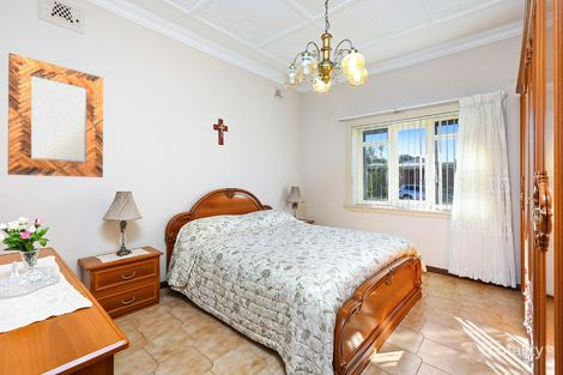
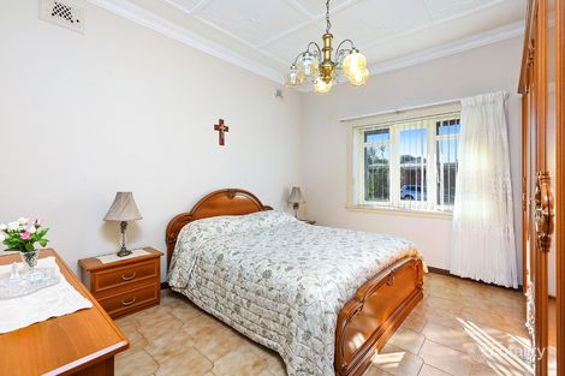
- home mirror [7,53,104,179]
